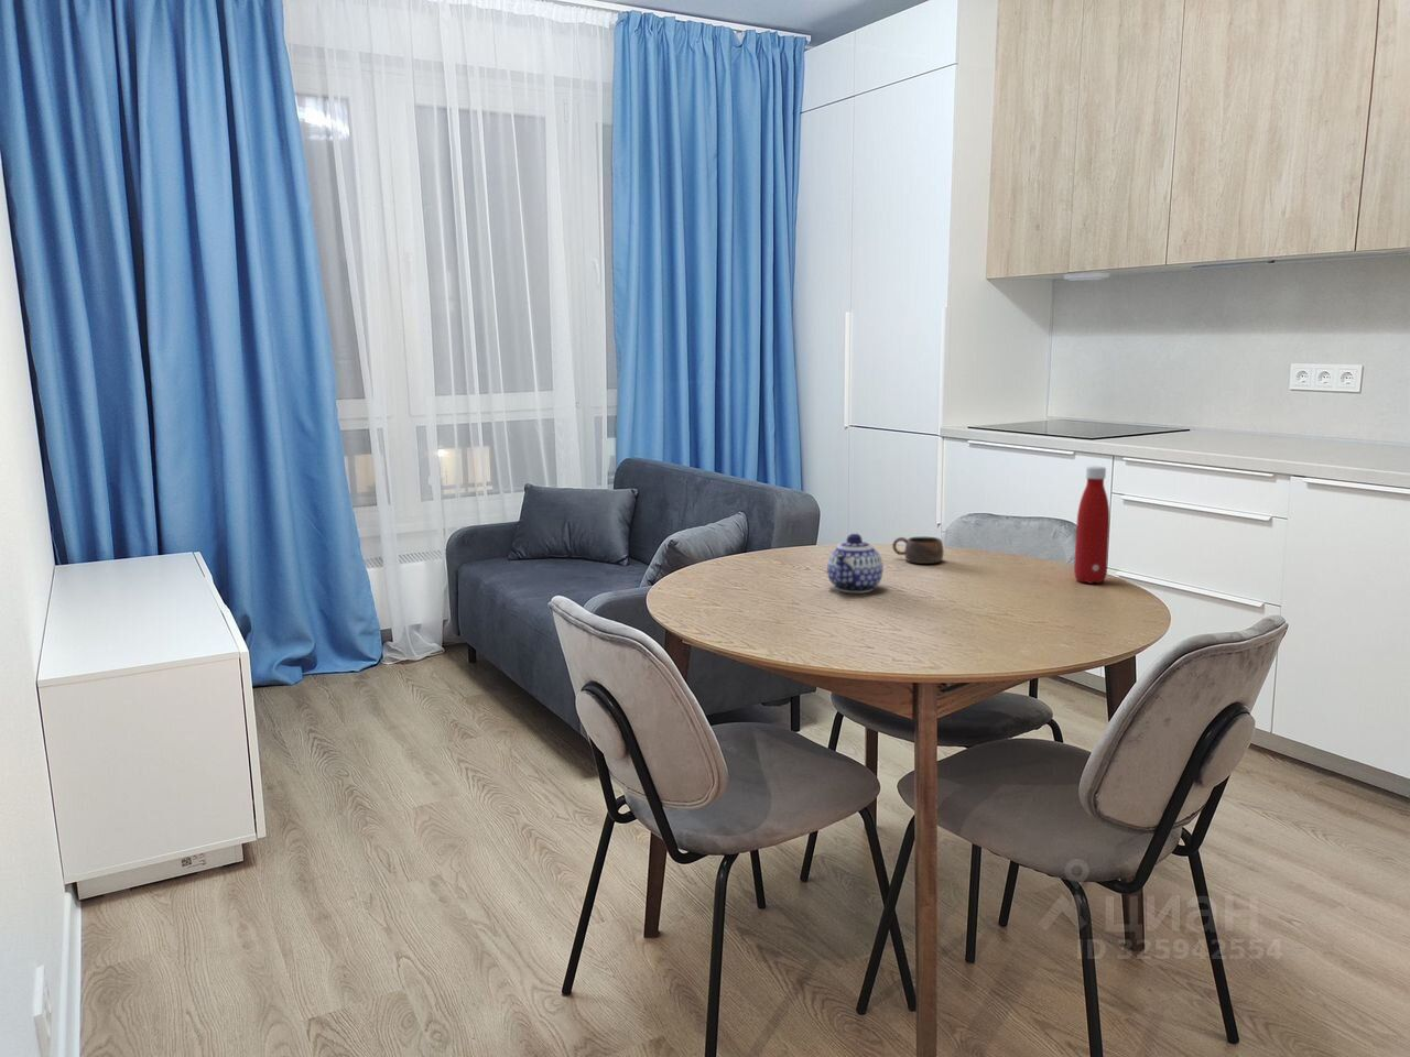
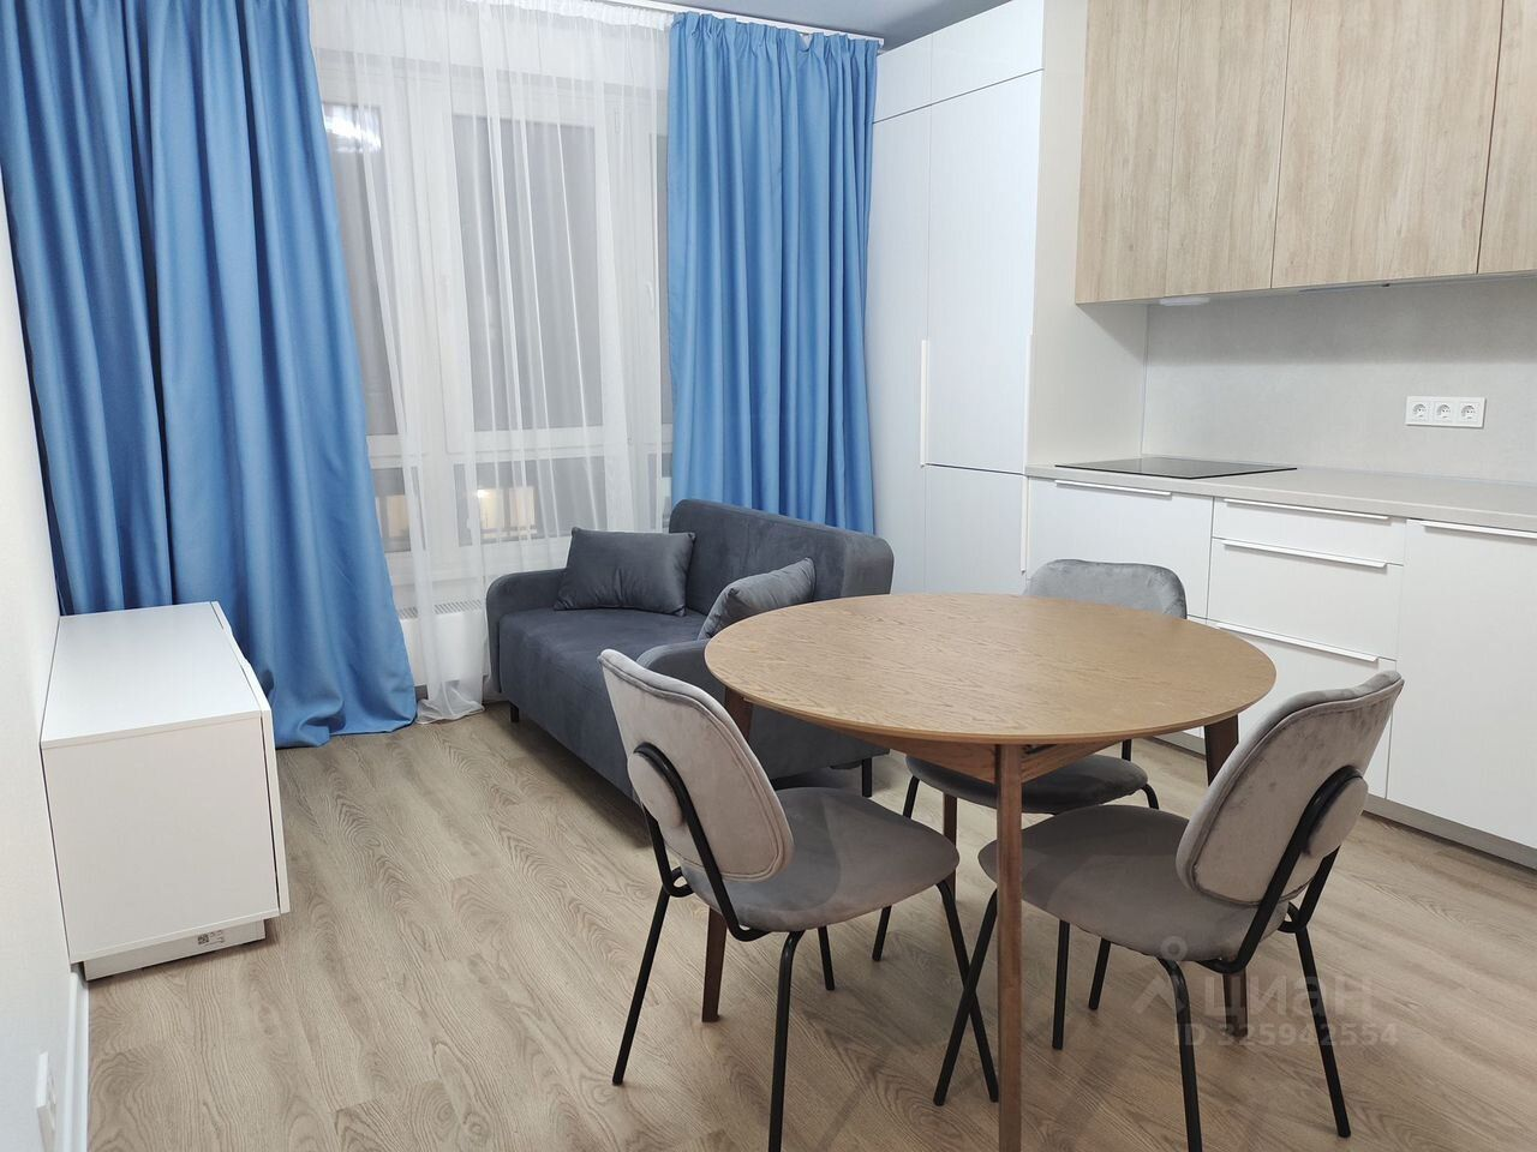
- teapot [826,533,885,594]
- bottle [1072,464,1110,585]
- cup [892,536,945,565]
